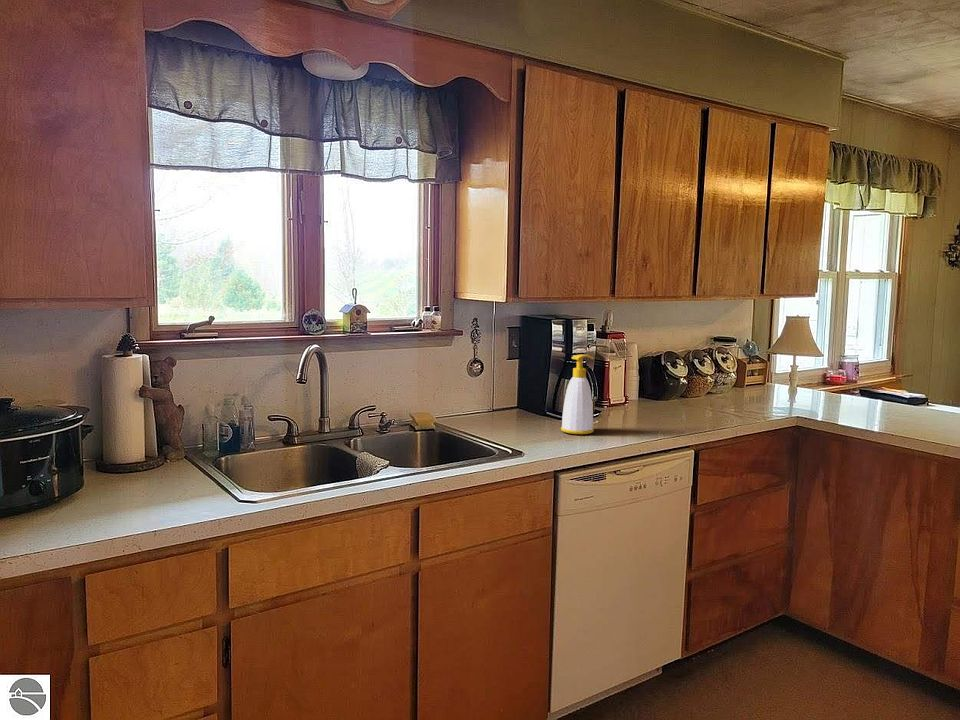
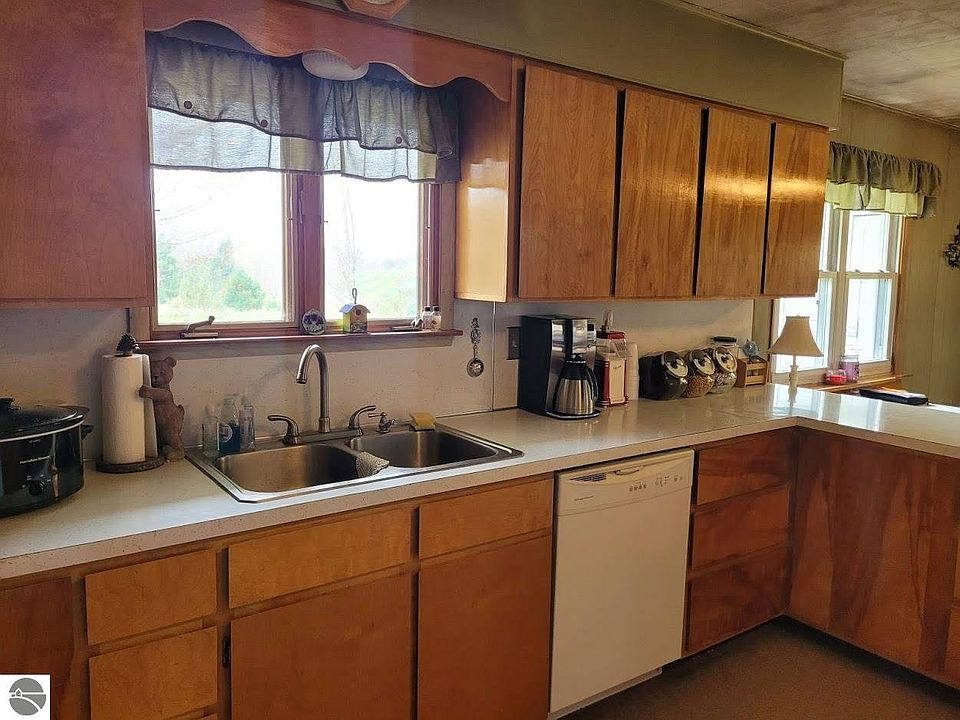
- soap bottle [560,354,595,435]
